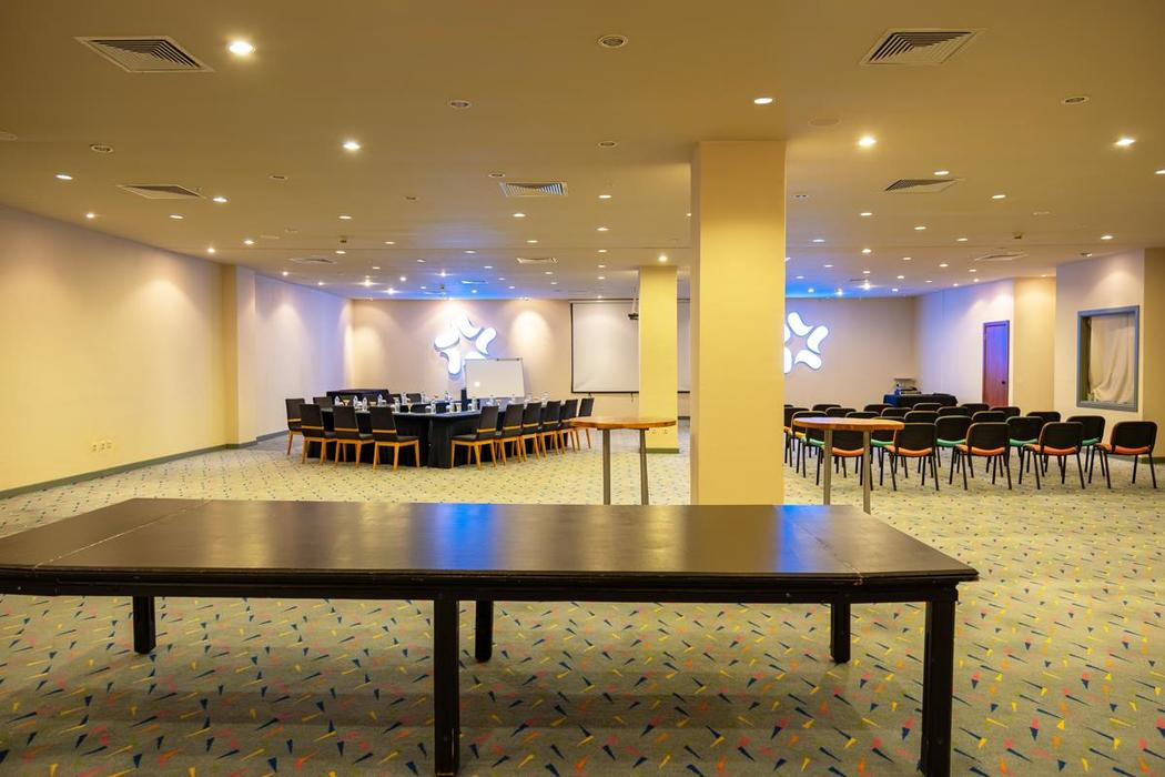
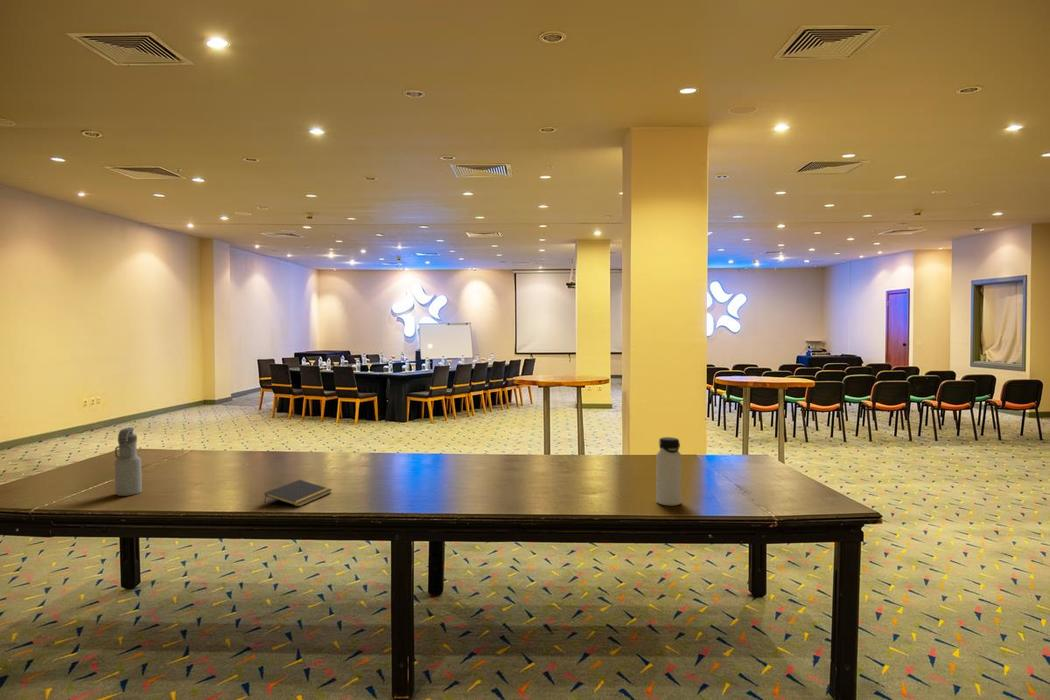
+ notepad [263,479,333,508]
+ water bottle [114,427,143,497]
+ water bottle [655,436,682,506]
